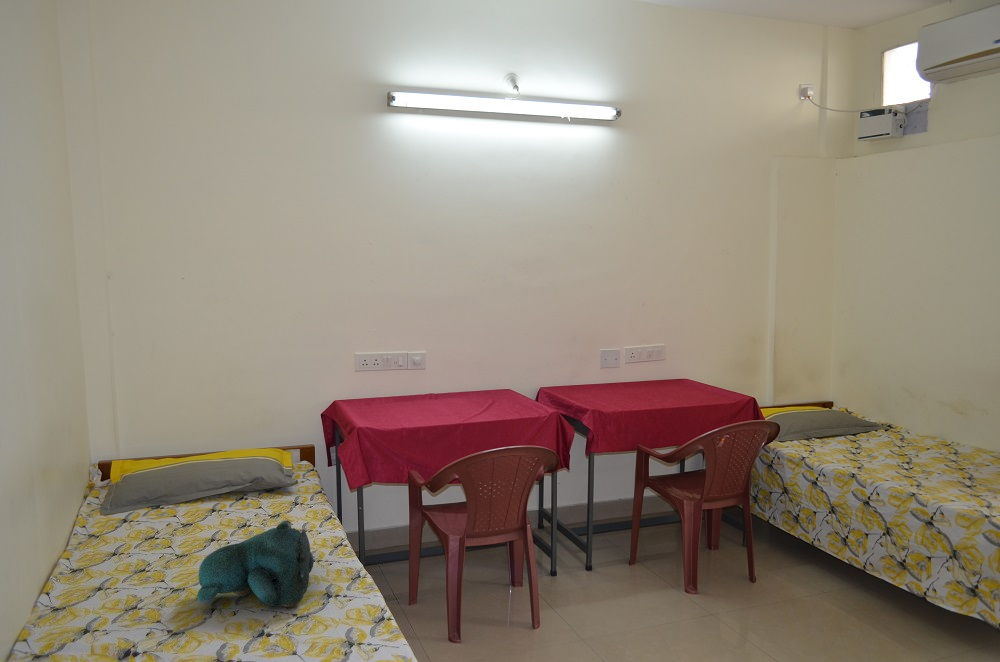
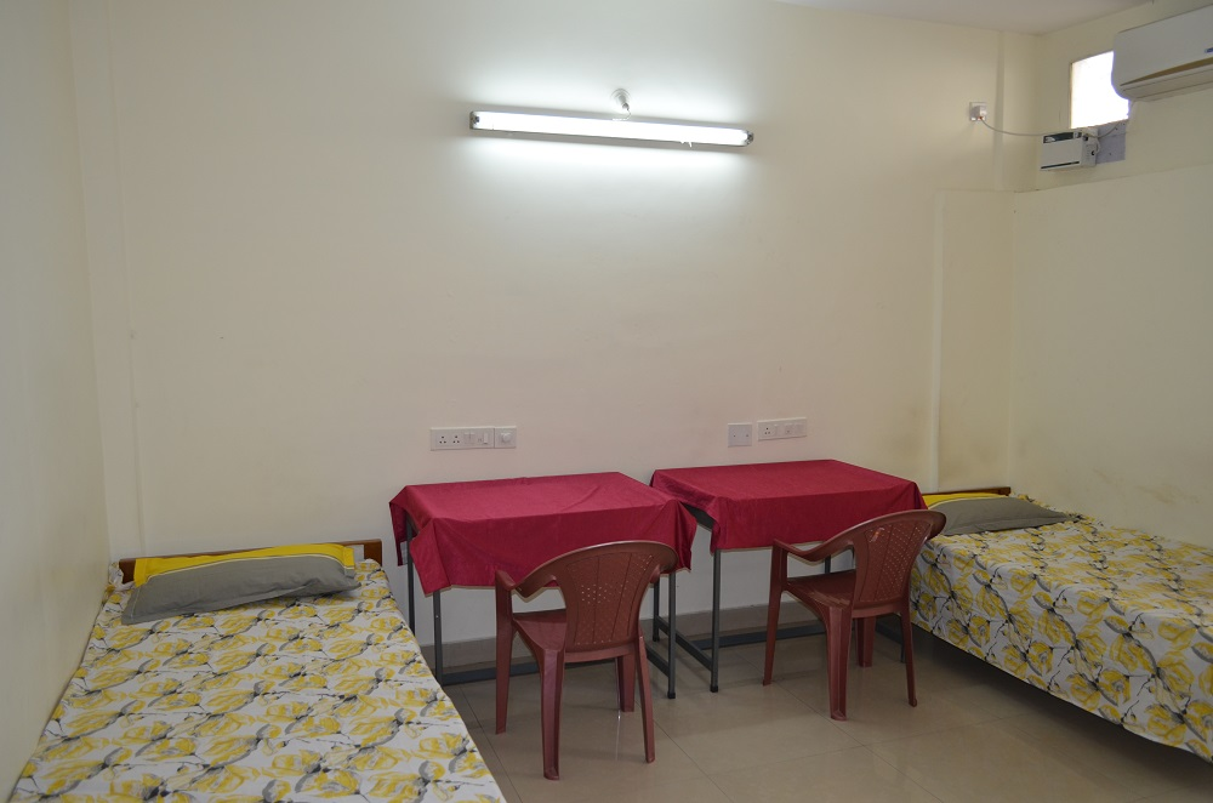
- teddy bear [196,519,314,608]
